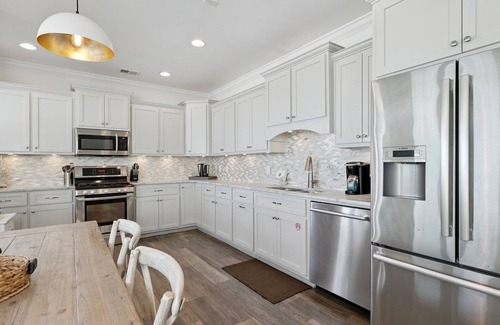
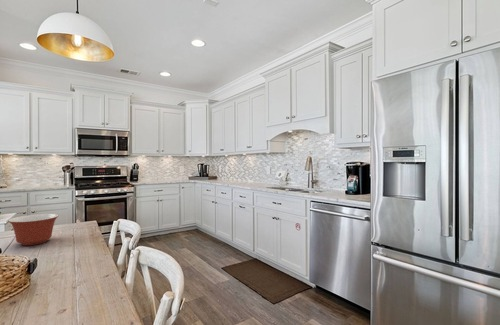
+ mixing bowl [7,213,60,246]
